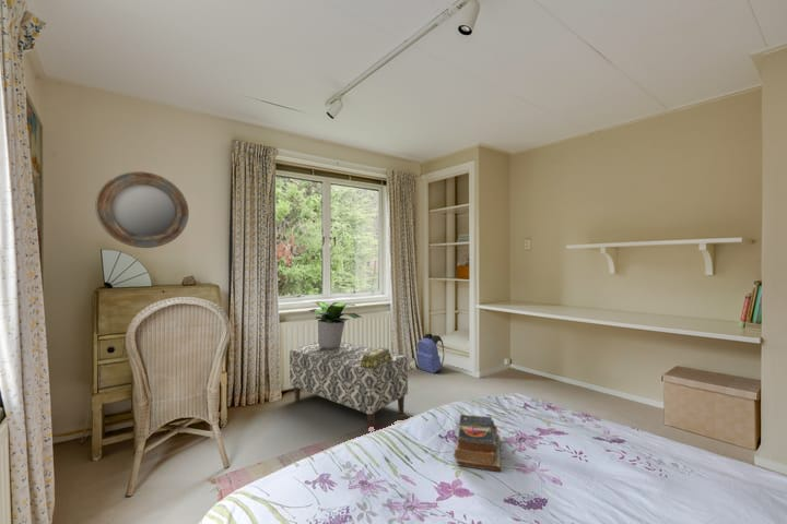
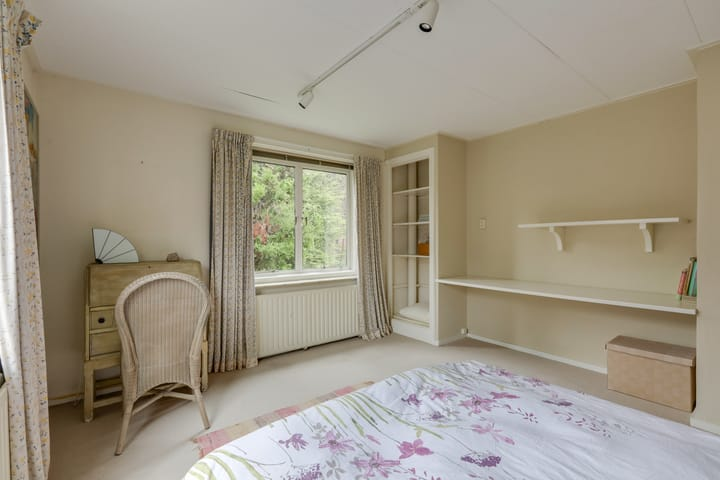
- decorative box [361,346,392,369]
- backpack [415,333,445,374]
- home mirror [94,170,190,249]
- book [453,414,502,472]
- potted plant [308,300,363,348]
- bench [289,341,409,429]
